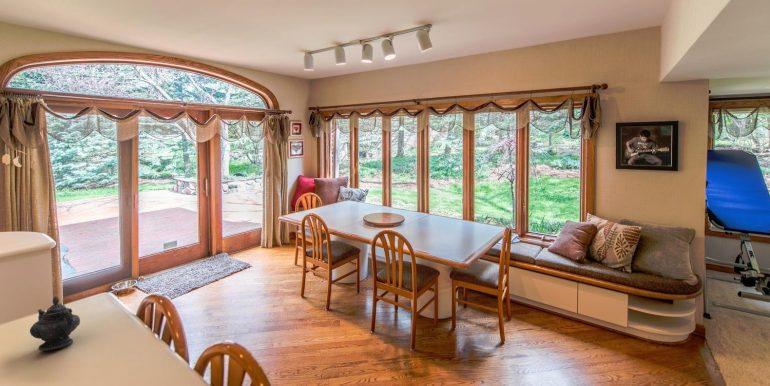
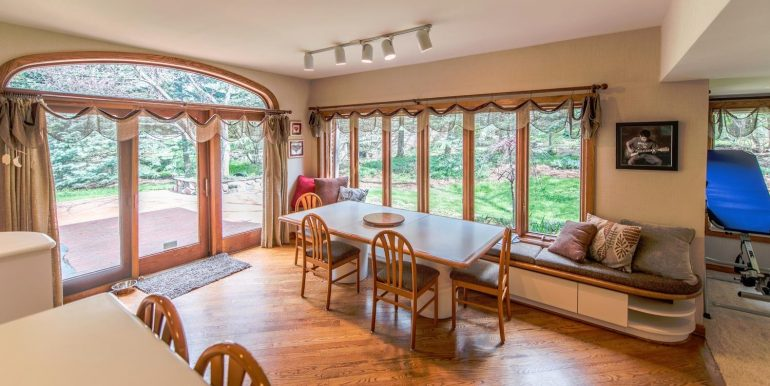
- teapot [29,295,81,352]
